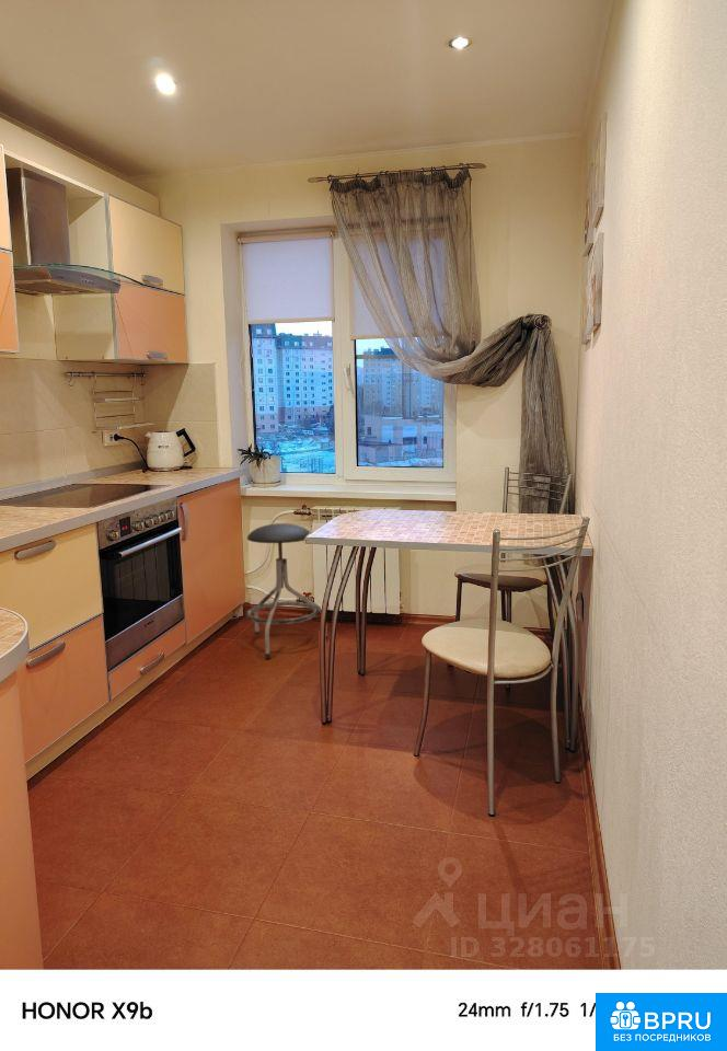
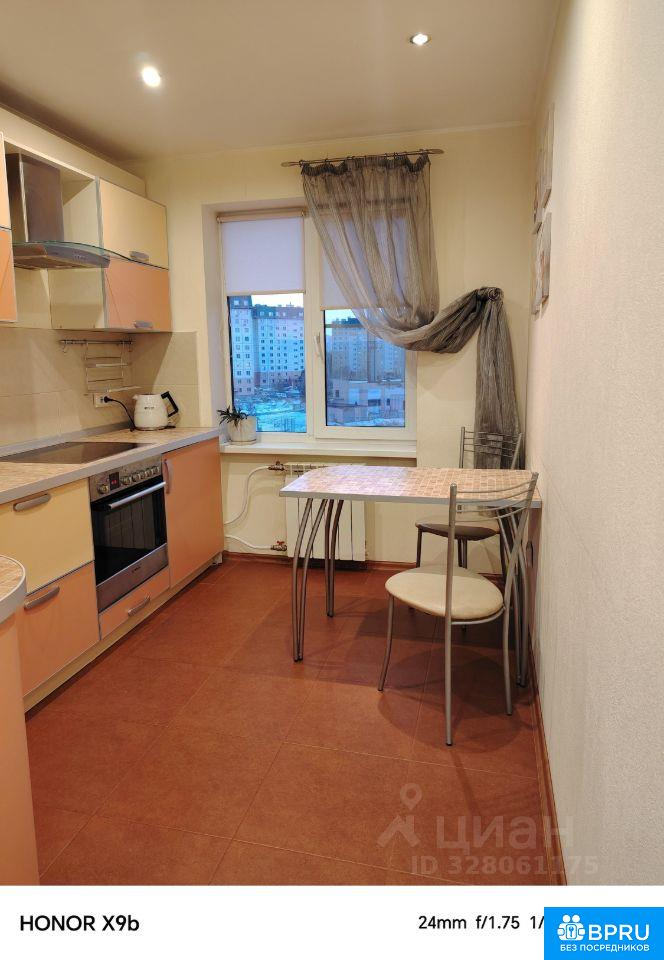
- stool [245,522,328,659]
